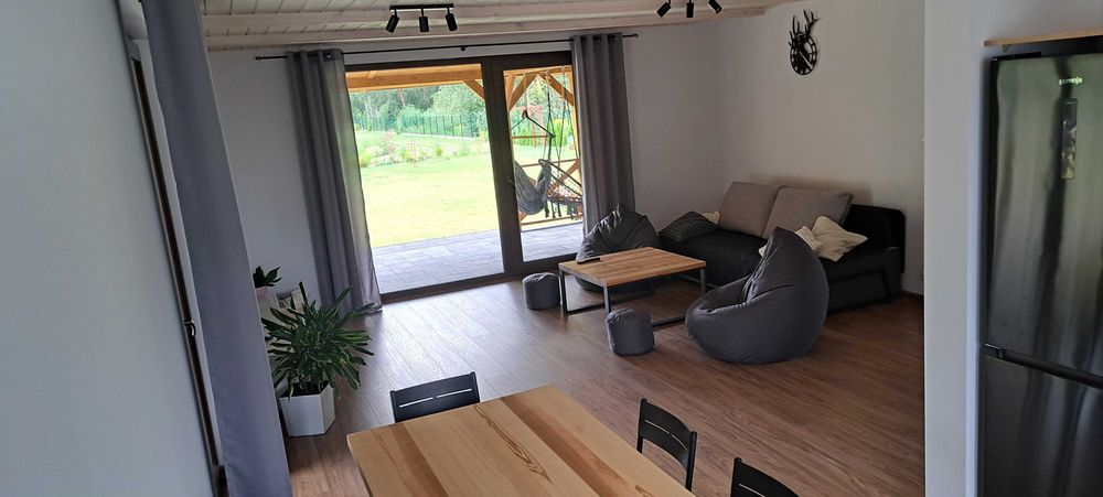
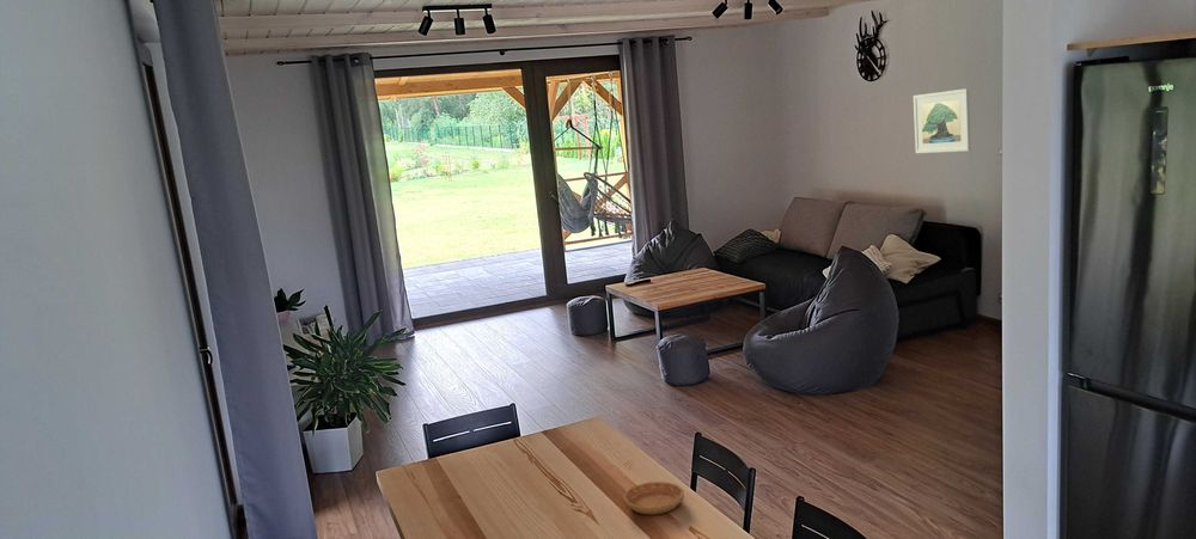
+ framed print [913,87,972,154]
+ saucer [623,480,685,515]
